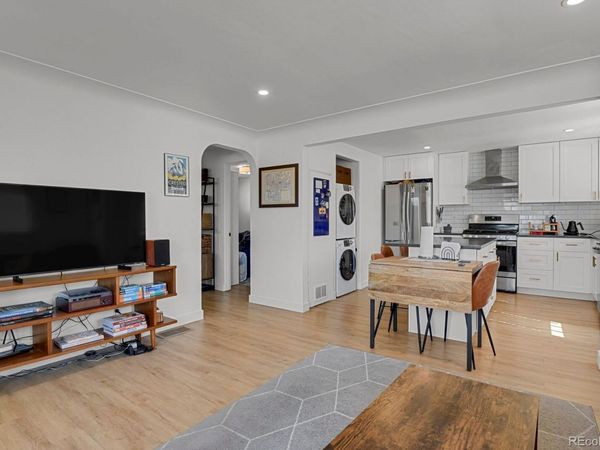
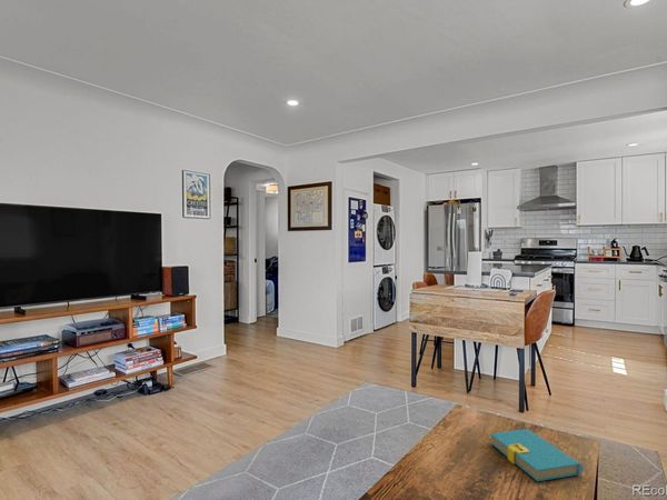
+ book [489,428,585,482]
